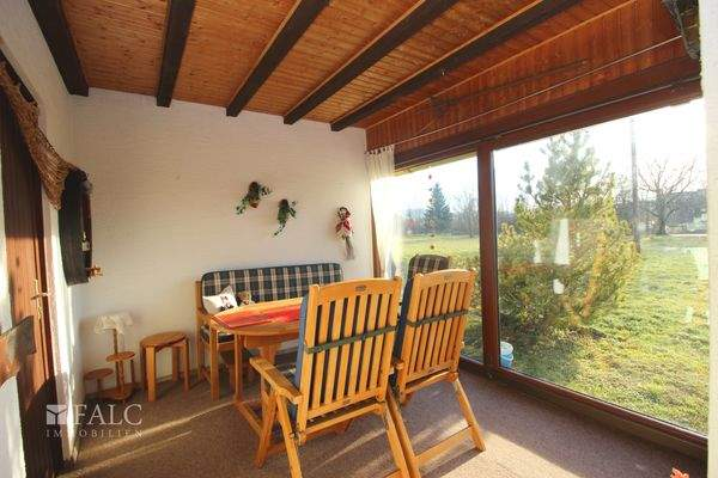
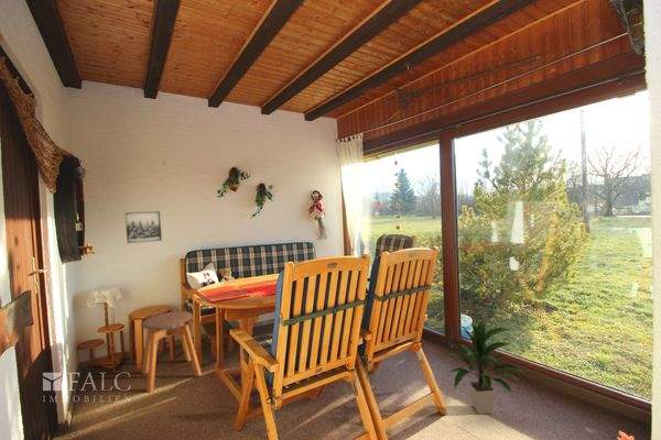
+ stool [139,310,203,394]
+ indoor plant [447,319,525,415]
+ wall art [124,210,163,244]
